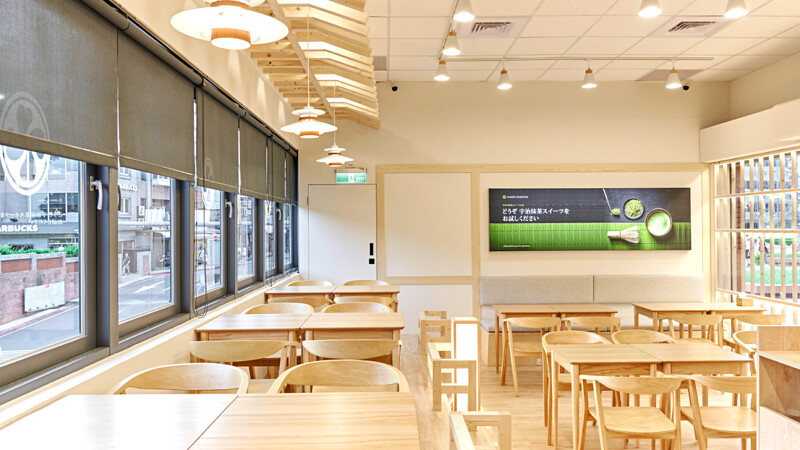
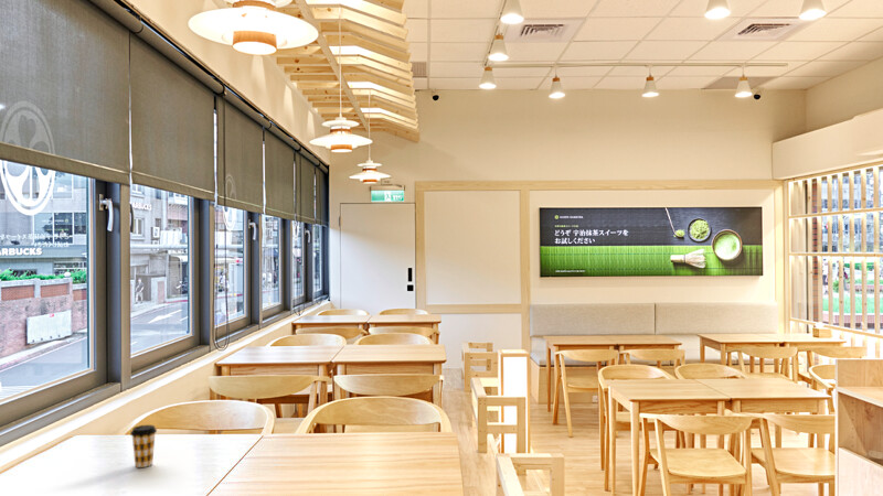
+ coffee cup [129,424,158,468]
